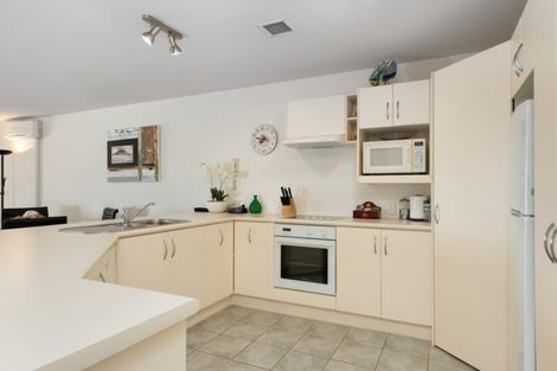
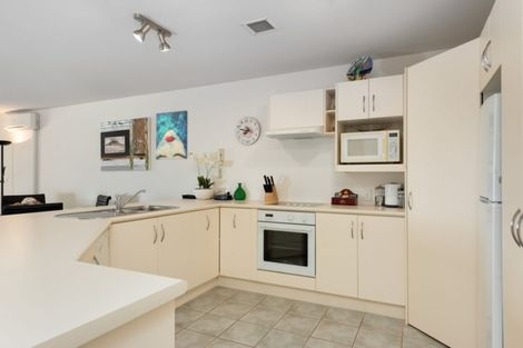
+ wall art [155,109,189,161]
